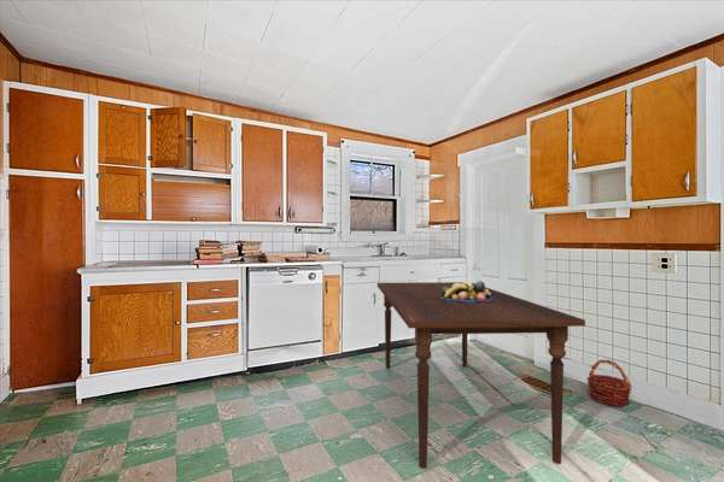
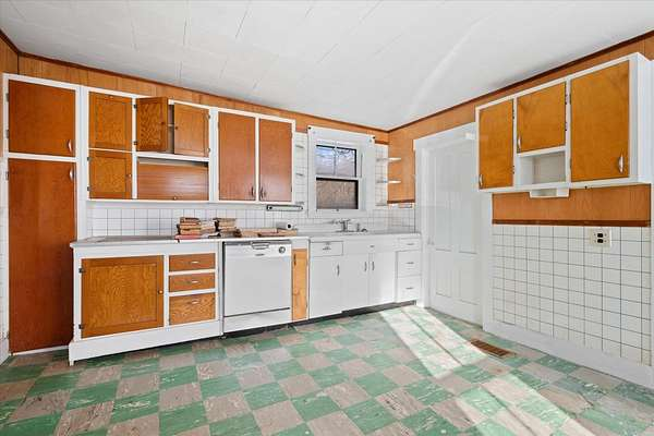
- fruit bowl [440,280,492,302]
- dining table [376,281,586,470]
- basket [585,358,634,407]
